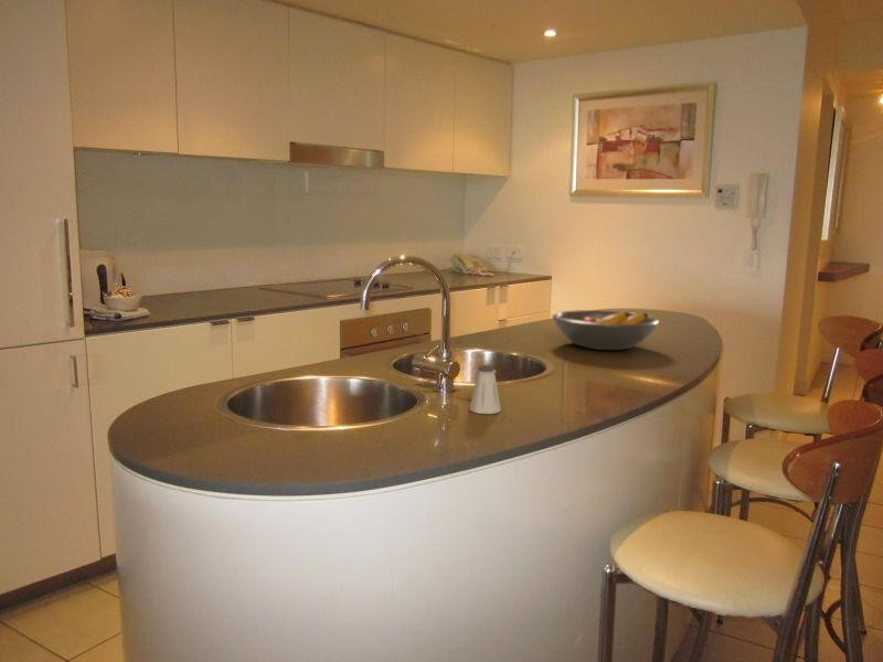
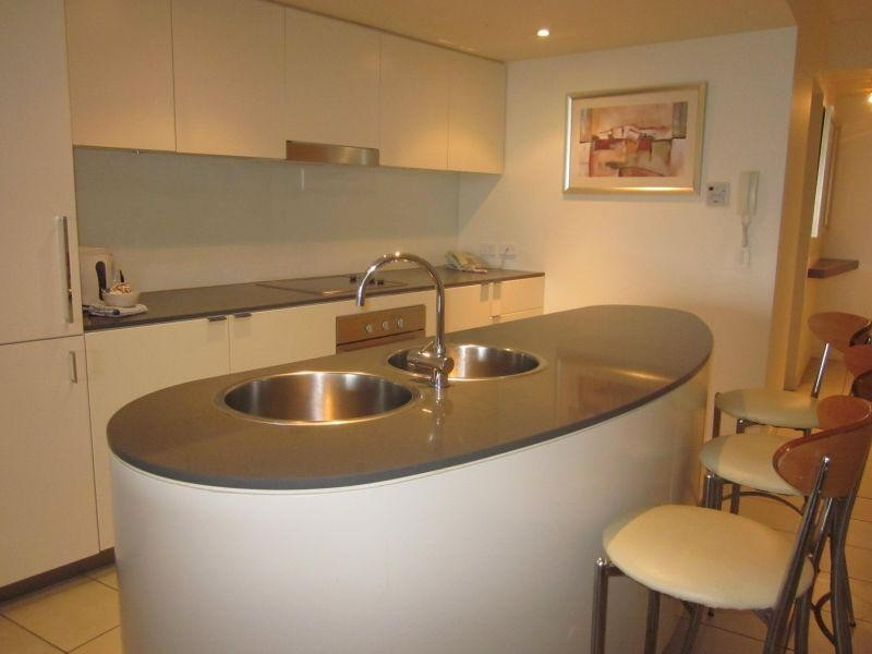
- saltshaker [468,364,502,415]
- fruit bowl [551,309,661,351]
